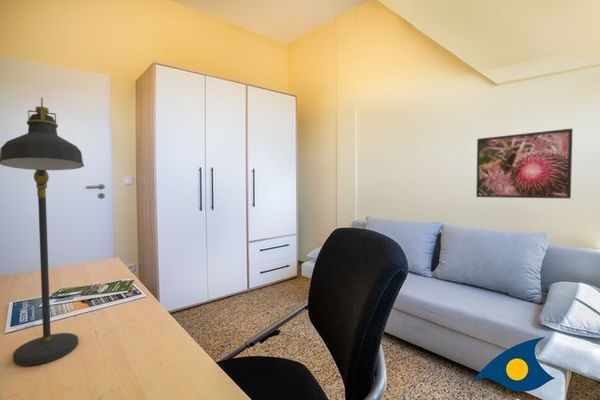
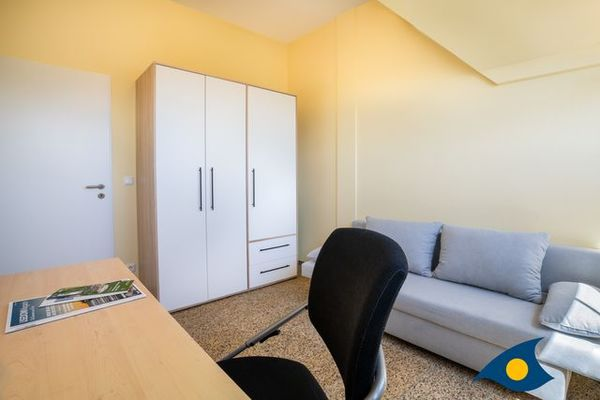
- desk lamp [0,96,85,367]
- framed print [475,127,574,200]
